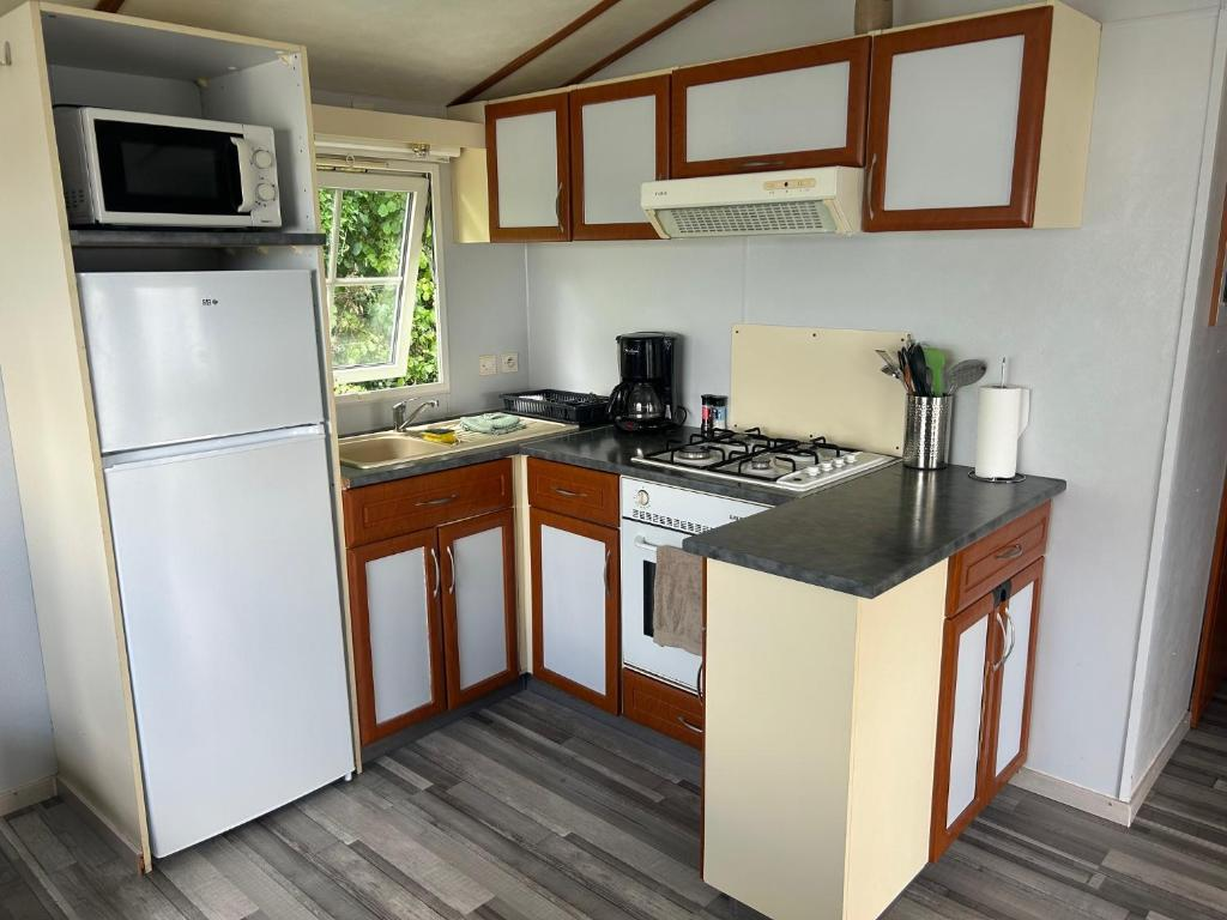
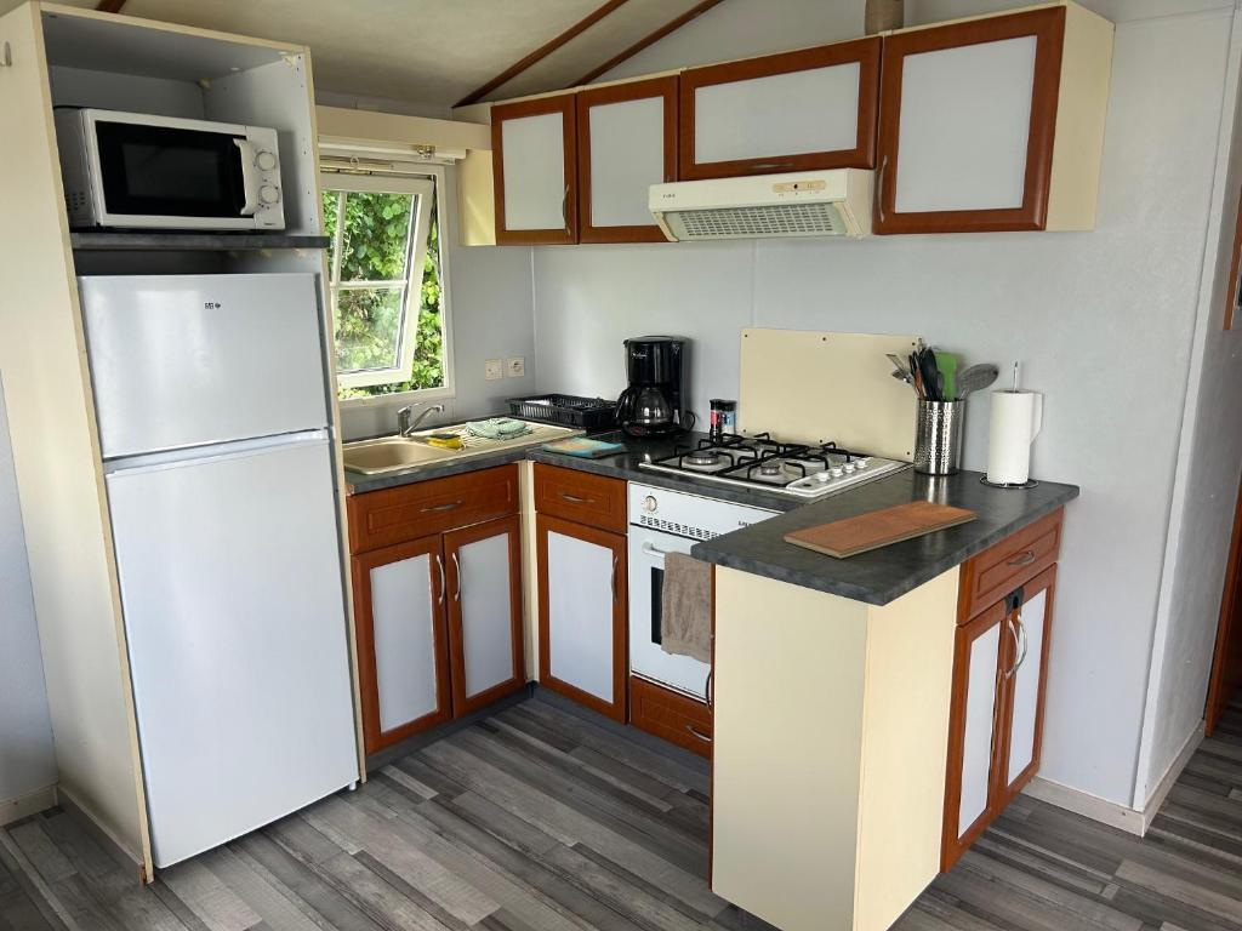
+ chopping board [782,499,978,559]
+ dish towel [540,436,626,459]
